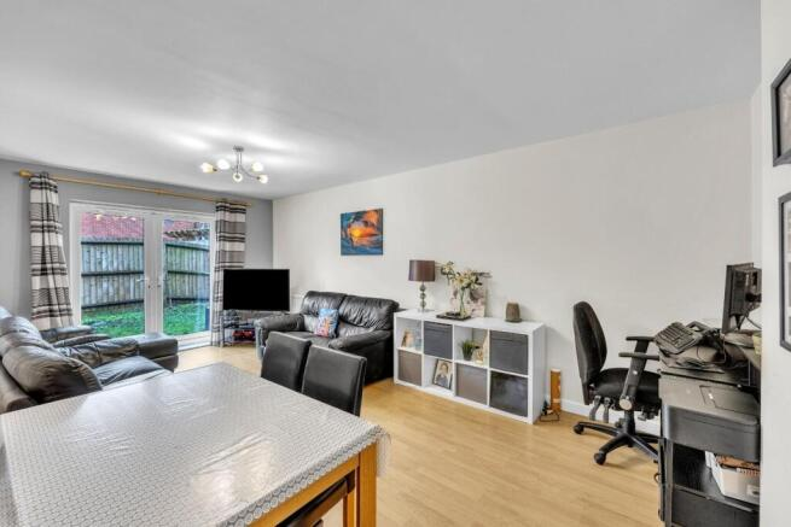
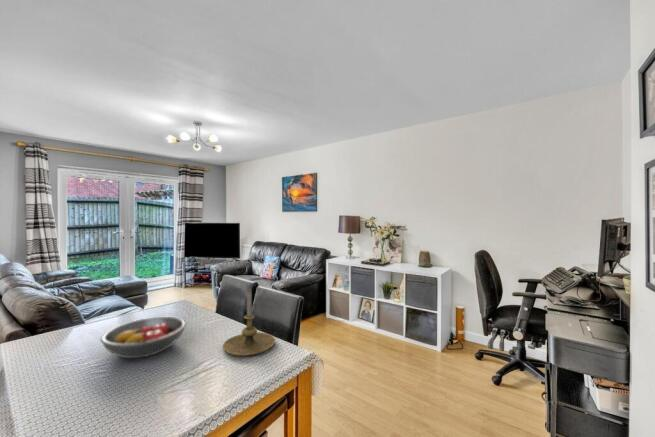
+ candle holder [222,288,276,357]
+ fruit bowl [99,316,187,359]
